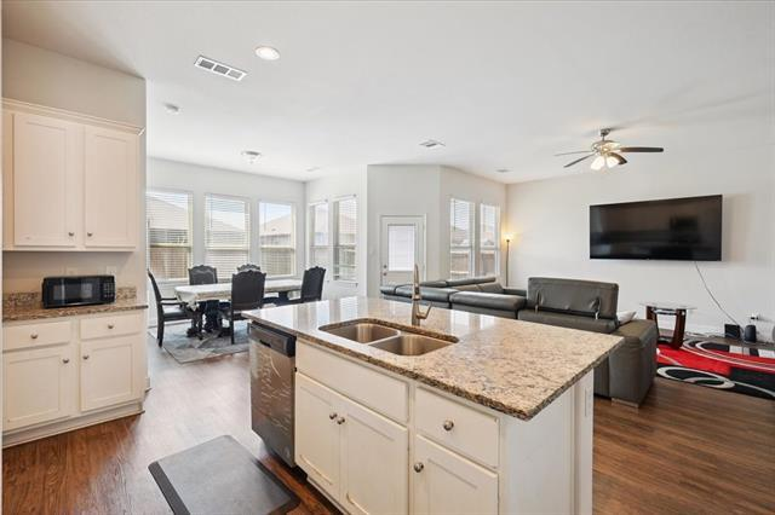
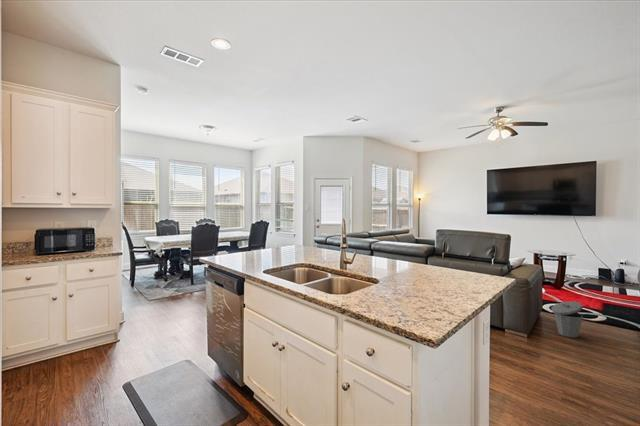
+ trash can [550,300,584,339]
